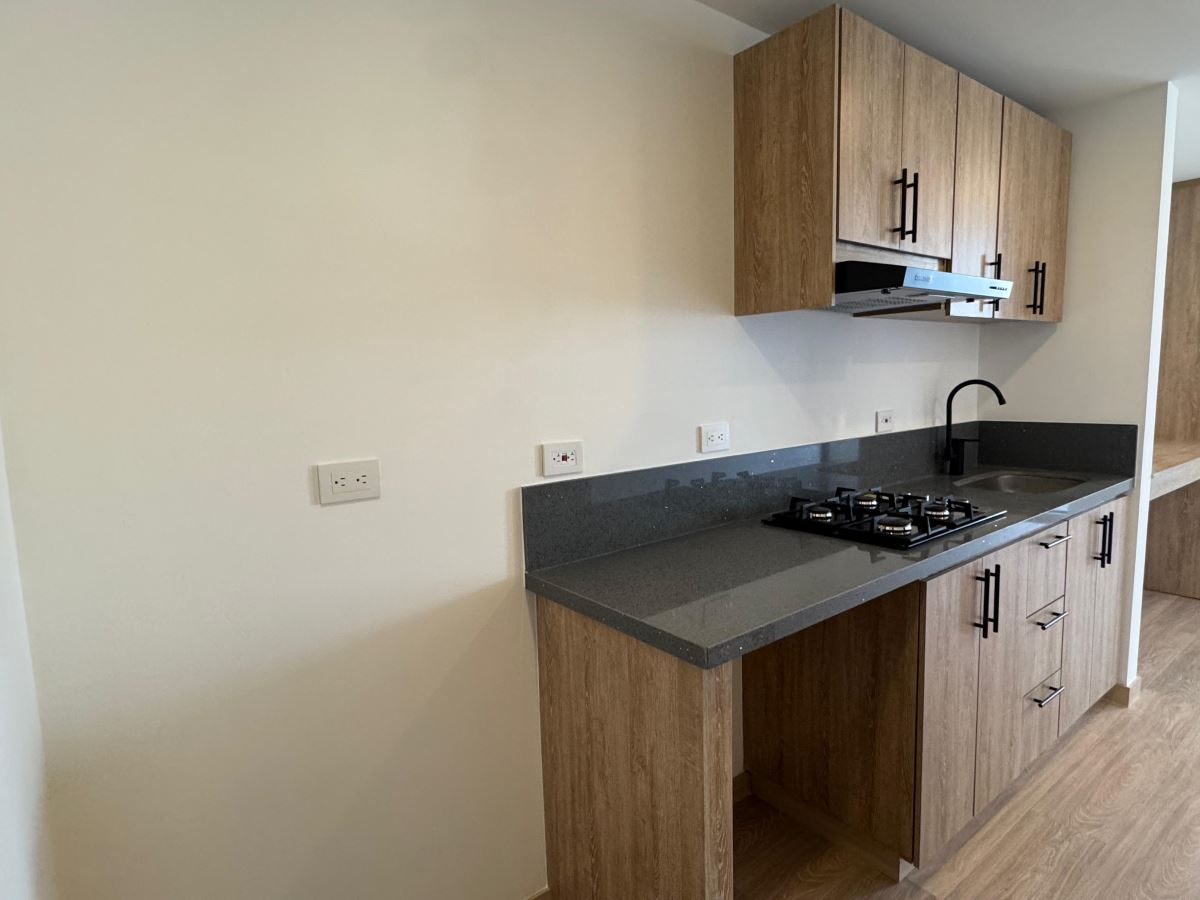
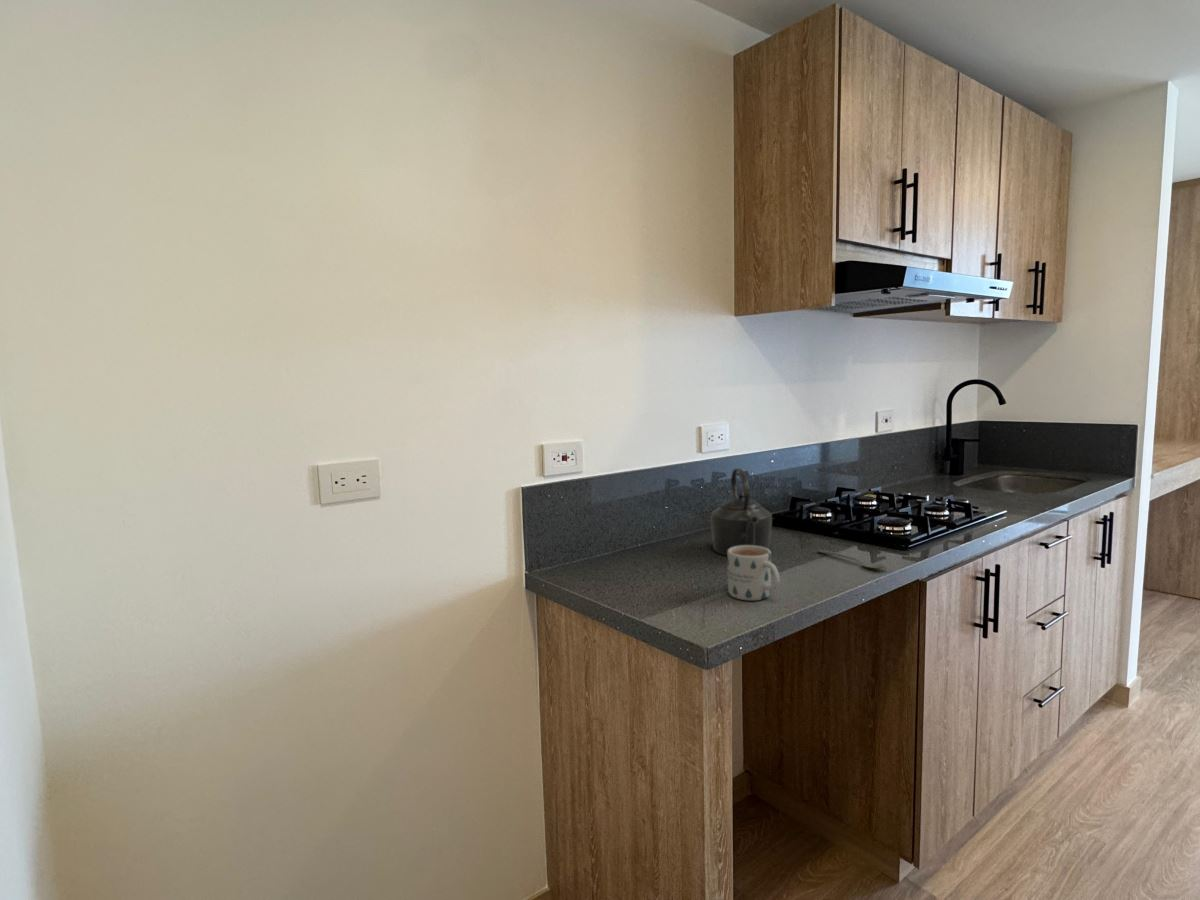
+ mug [727,545,781,601]
+ spoon [817,549,888,570]
+ kettle [710,467,773,557]
